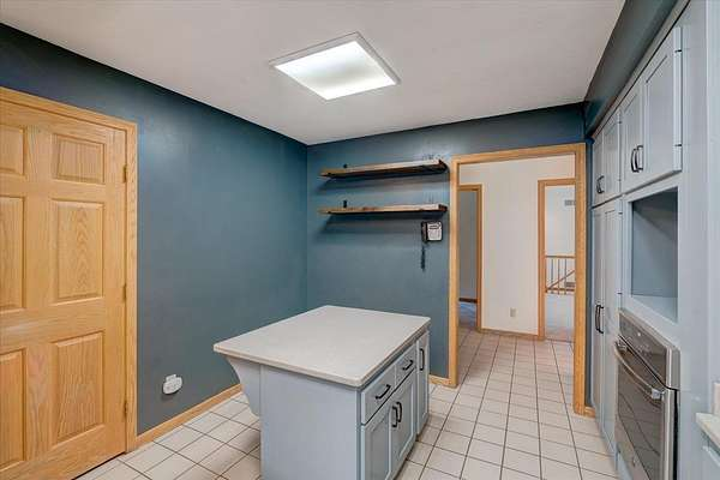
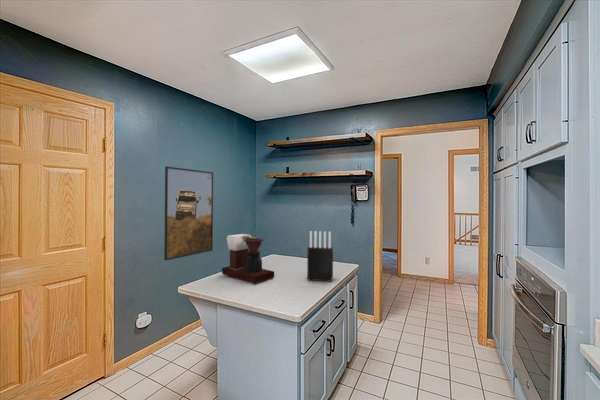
+ coffee maker [221,233,275,284]
+ knife block [306,230,334,283]
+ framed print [163,165,214,261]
